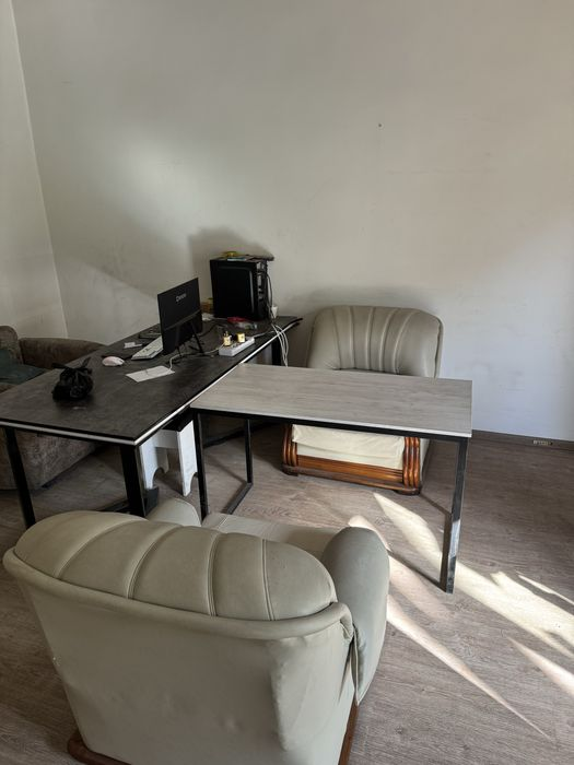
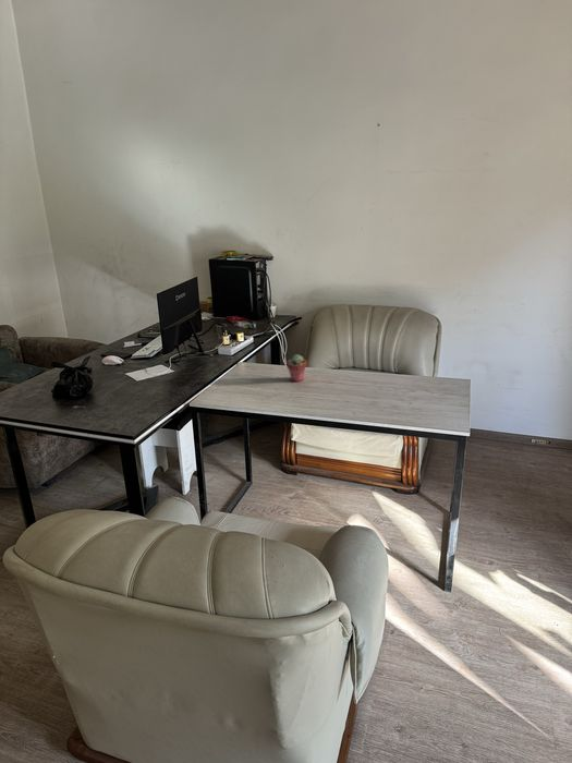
+ potted succulent [285,353,307,383]
